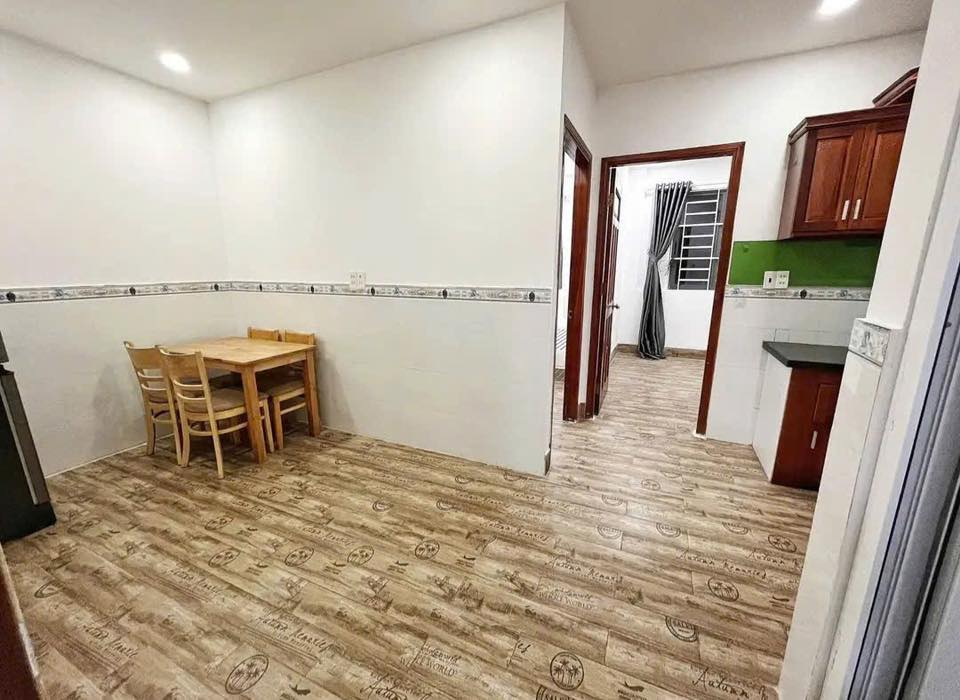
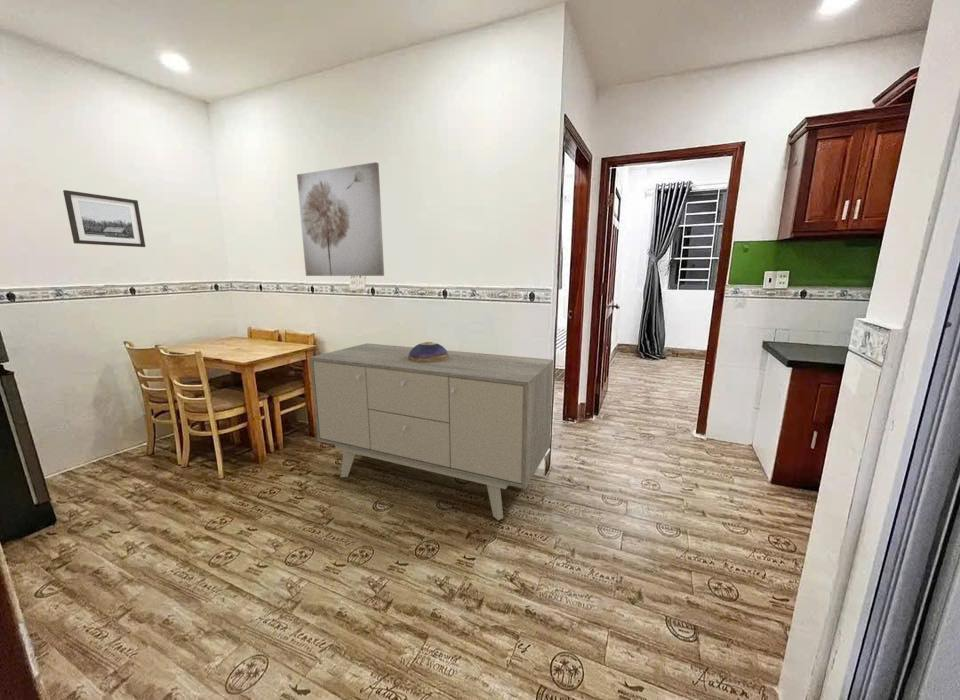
+ wall art [296,161,385,277]
+ wall art [62,189,146,248]
+ sideboard [309,342,554,521]
+ decorative bowl [408,341,449,363]
